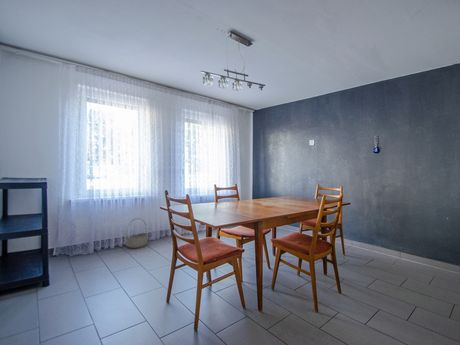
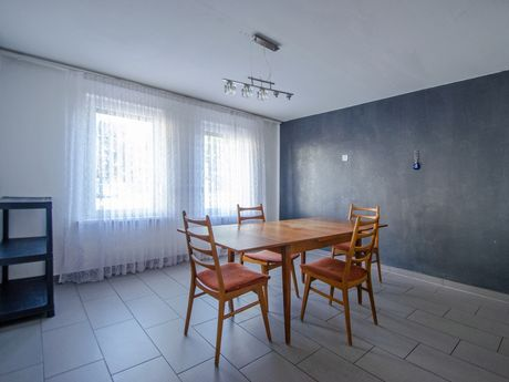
- basket [124,217,149,249]
